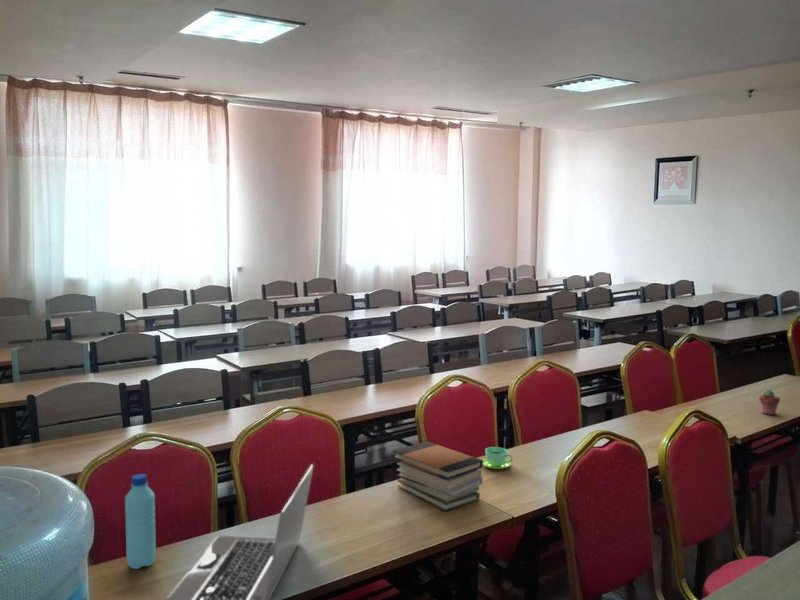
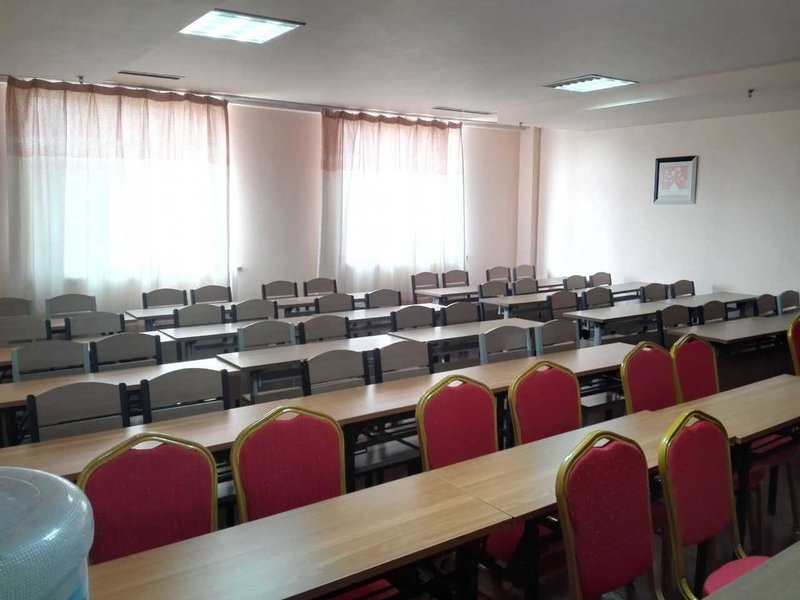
- book stack [392,440,484,512]
- cup [482,446,514,470]
- potted succulent [758,389,781,416]
- laptop [165,463,314,600]
- water bottle [124,473,157,570]
